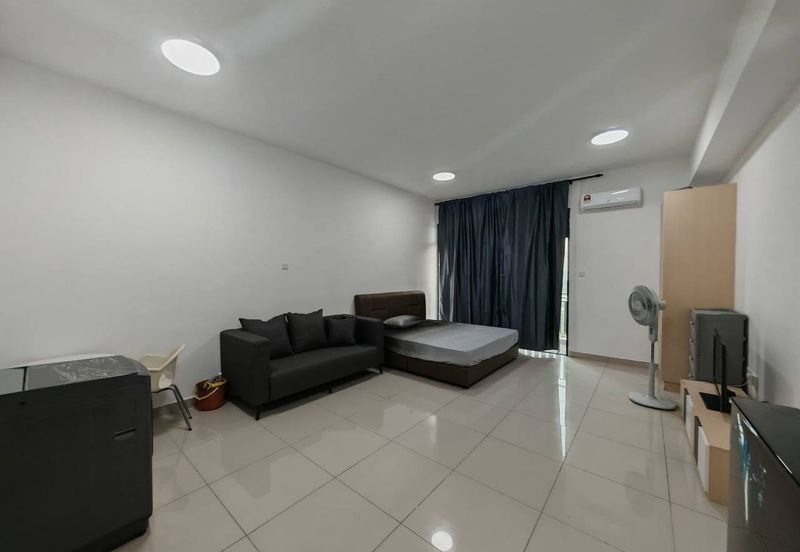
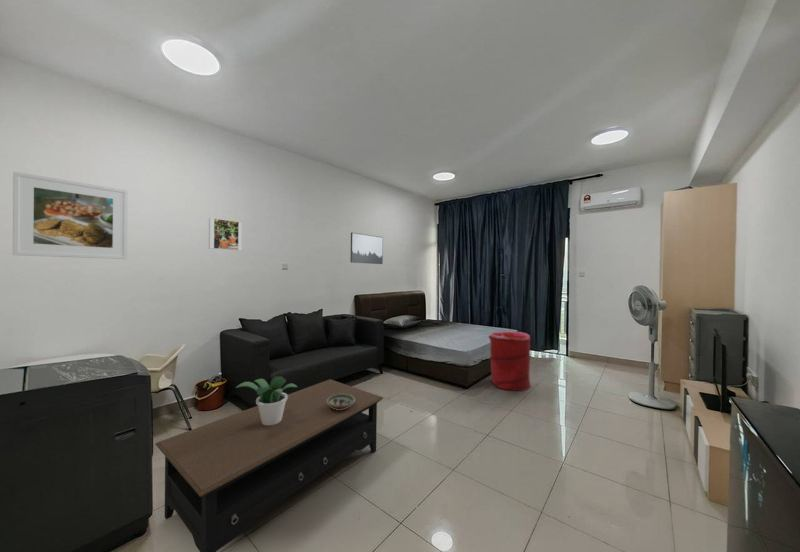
+ decorative bowl [327,394,355,410]
+ laundry hamper [488,330,532,392]
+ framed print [208,217,243,251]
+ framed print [12,171,129,260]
+ wall art [350,232,384,265]
+ potted plant [235,376,298,425]
+ coffee table [154,378,384,552]
